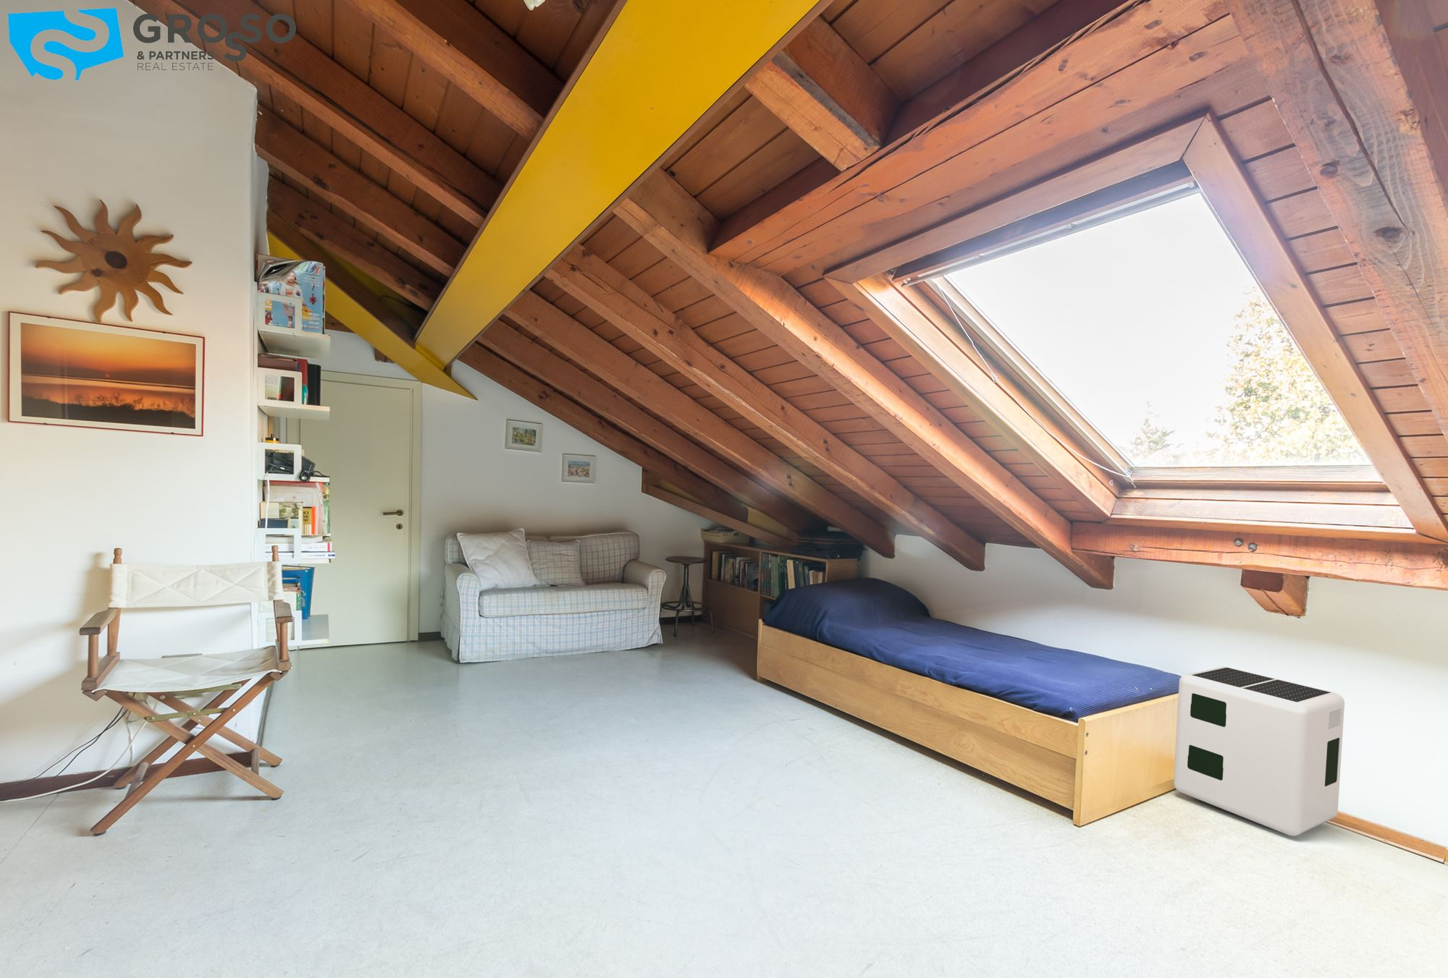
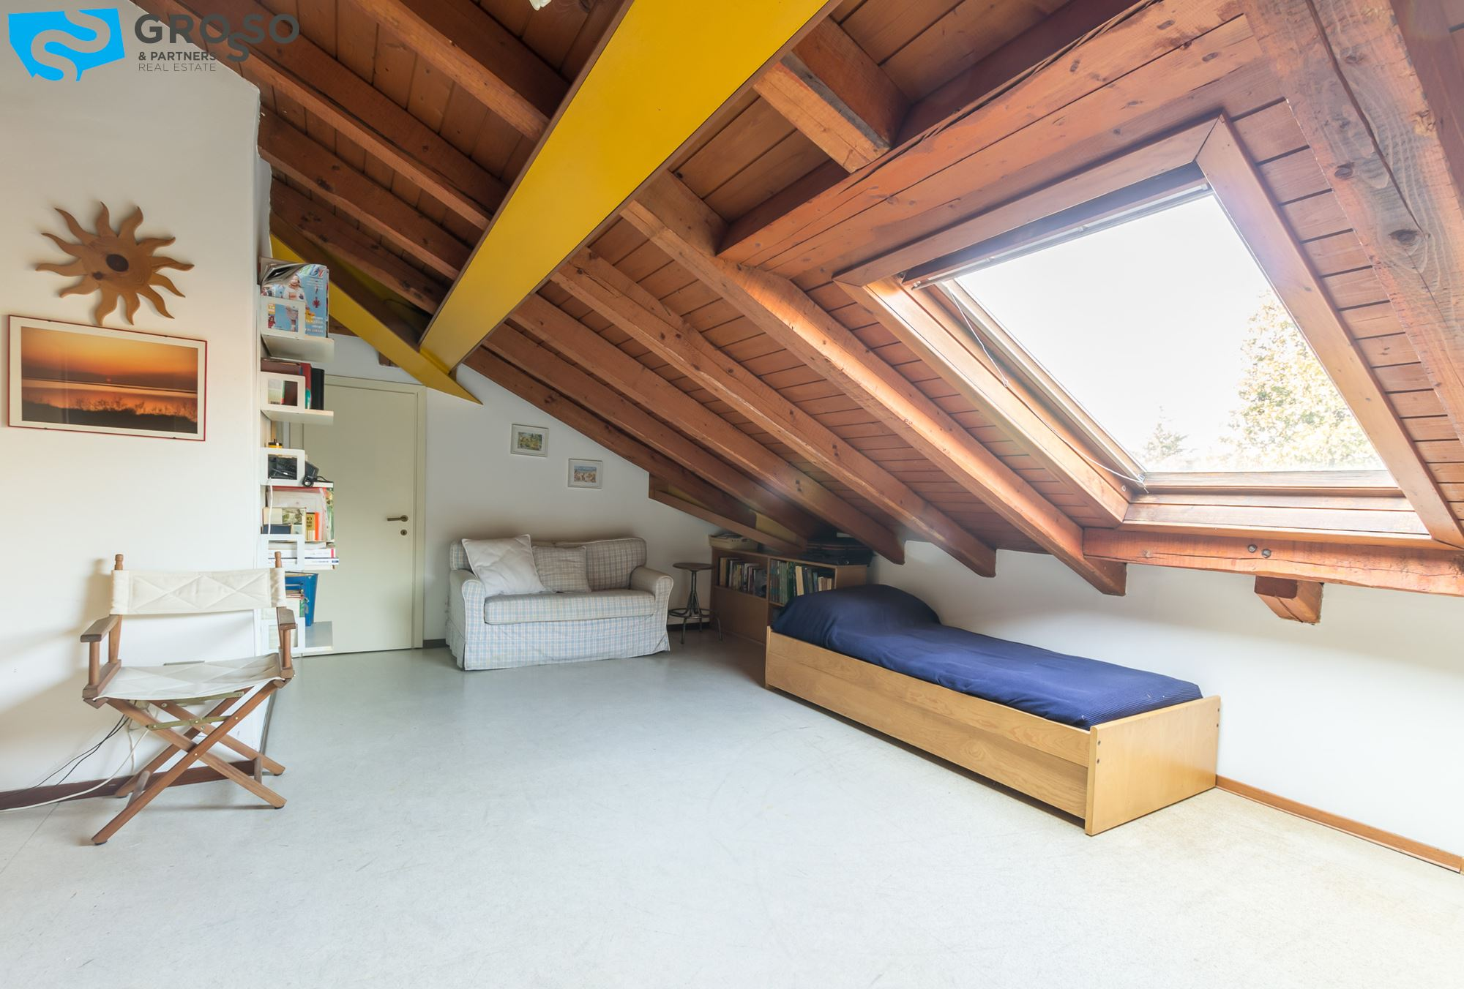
- air purifier [1173,666,1345,837]
